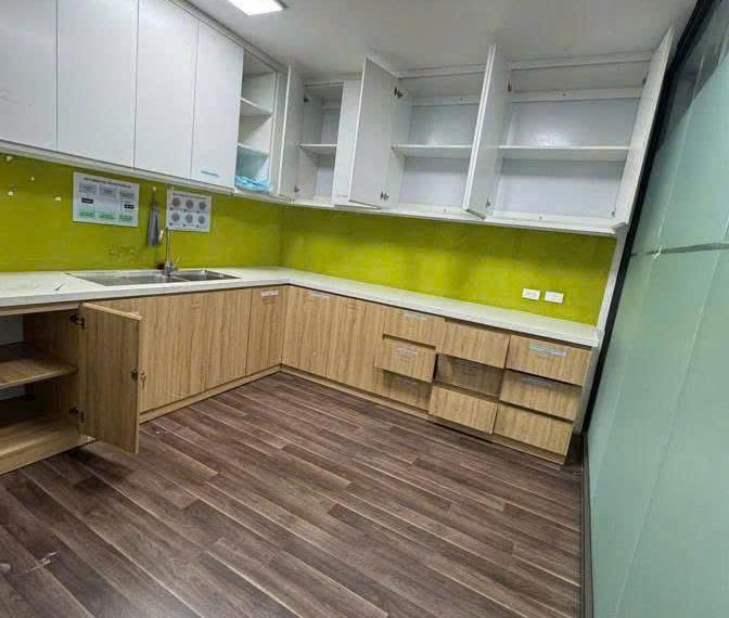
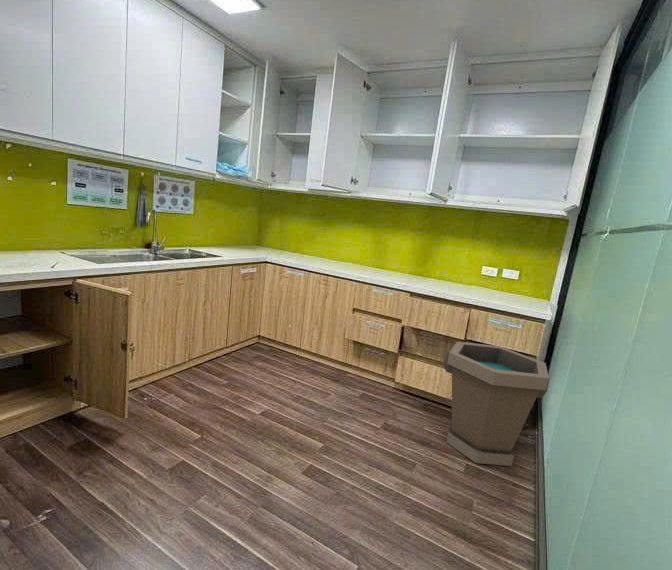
+ bucket [442,341,550,467]
